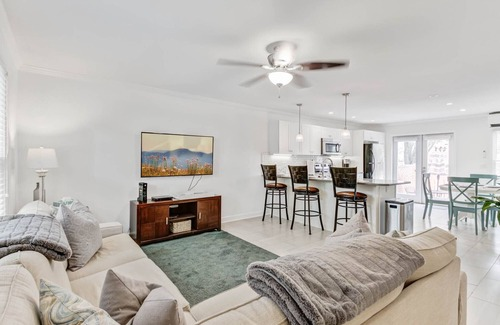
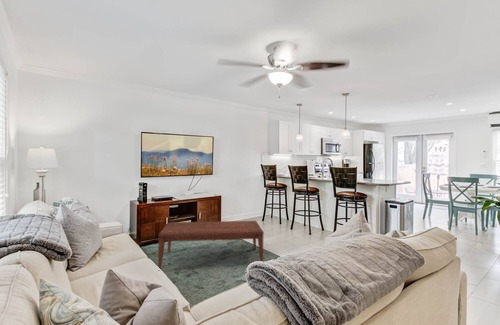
+ coffee table [157,220,265,270]
